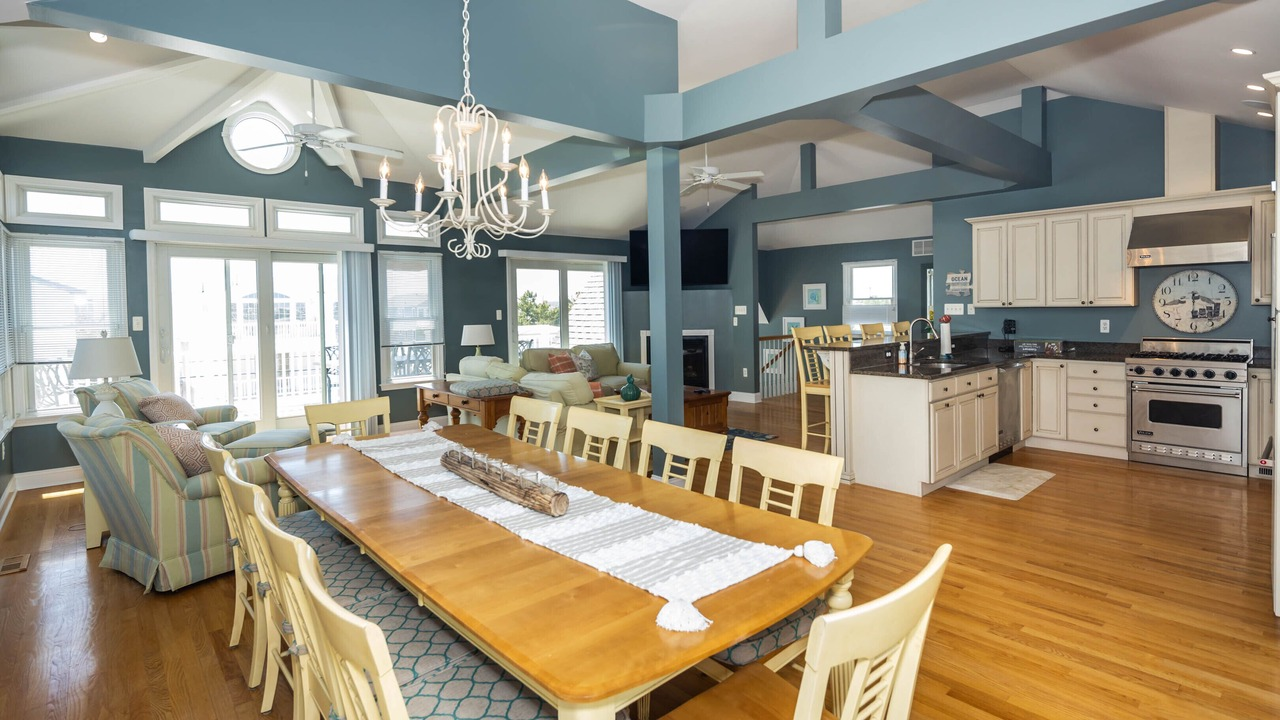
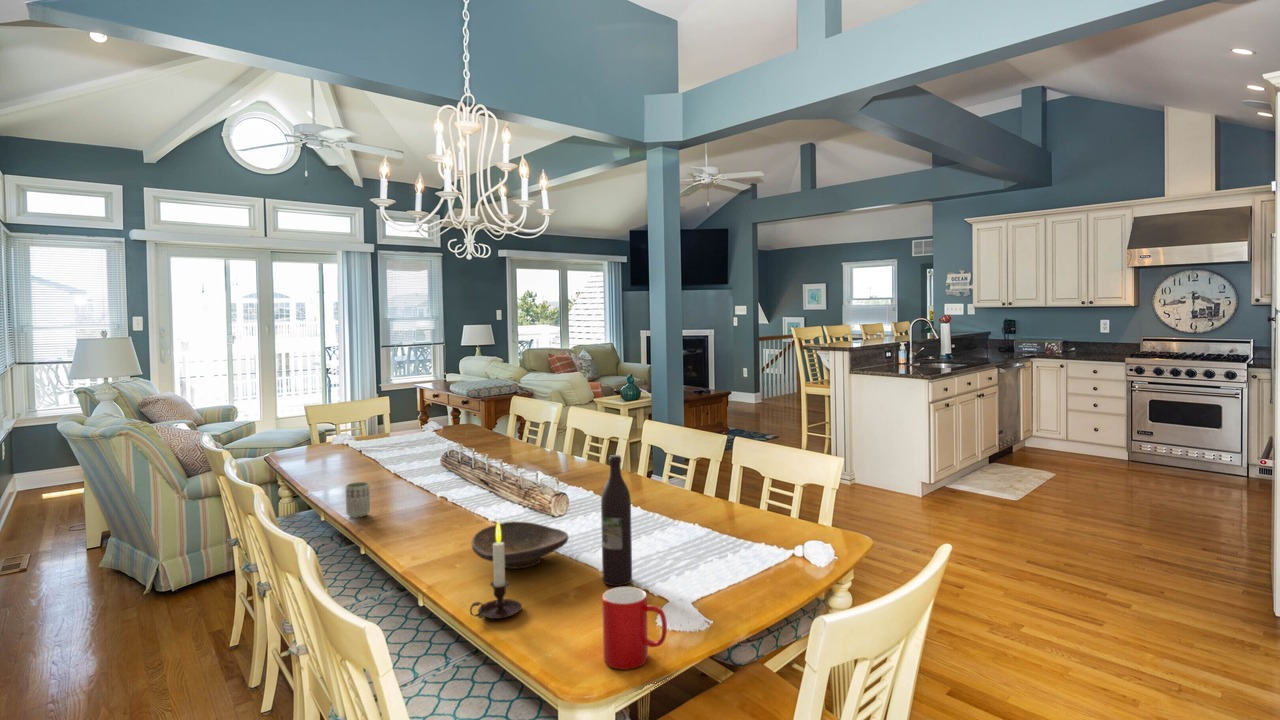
+ cup [345,481,371,519]
+ decorative bowl [470,520,569,570]
+ cup [601,586,668,671]
+ candle [469,520,523,620]
+ wine bottle [600,454,633,587]
